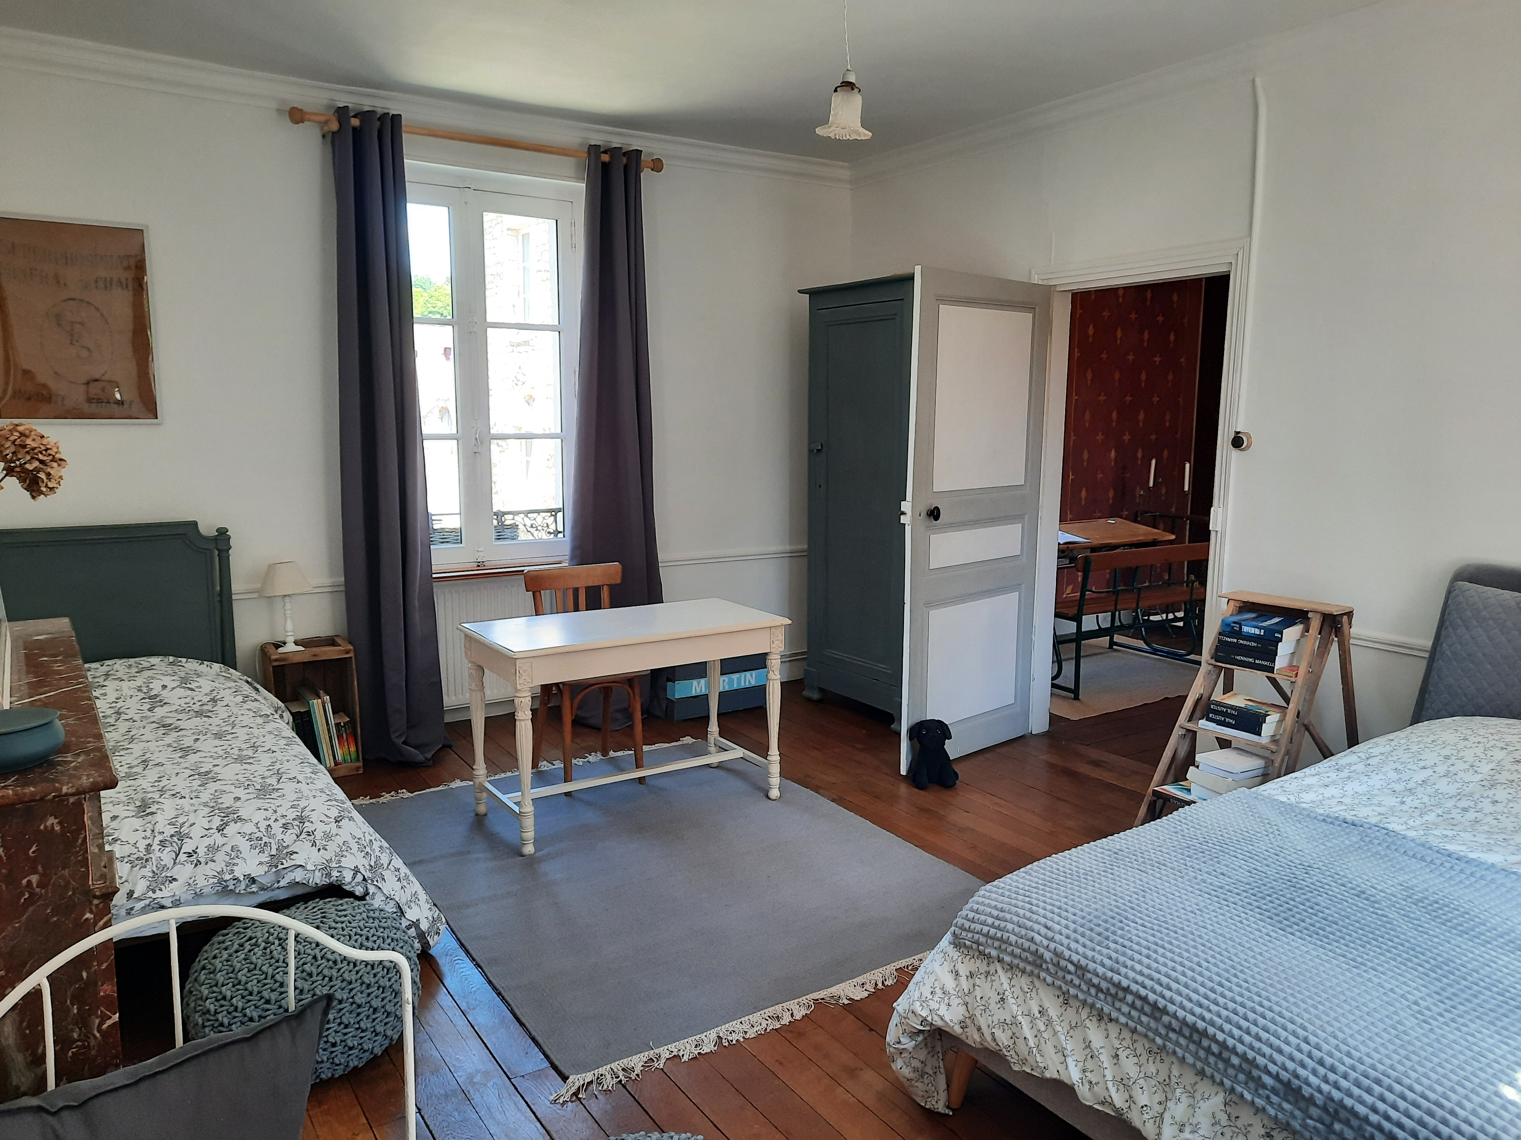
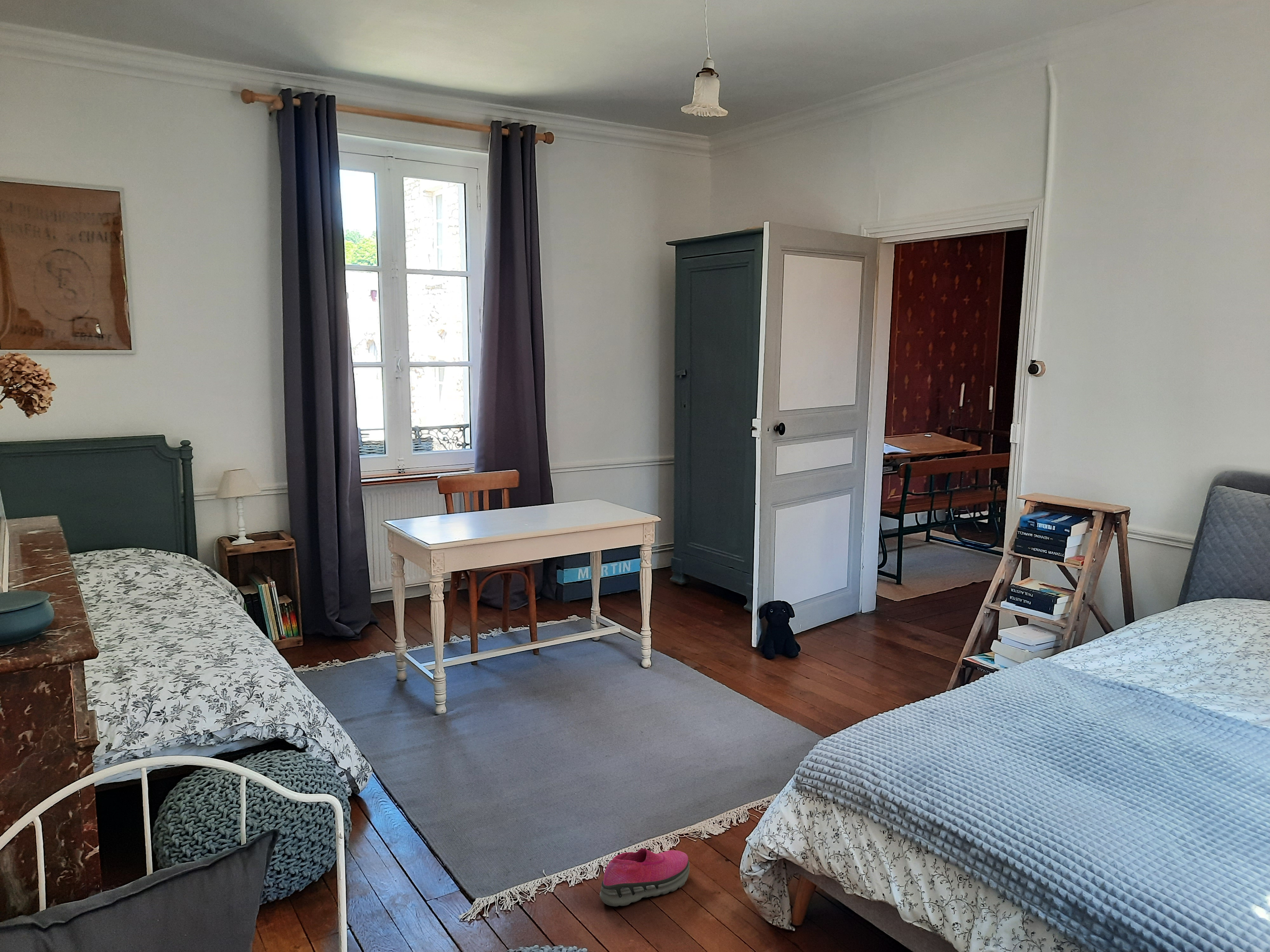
+ shoe [599,848,690,907]
